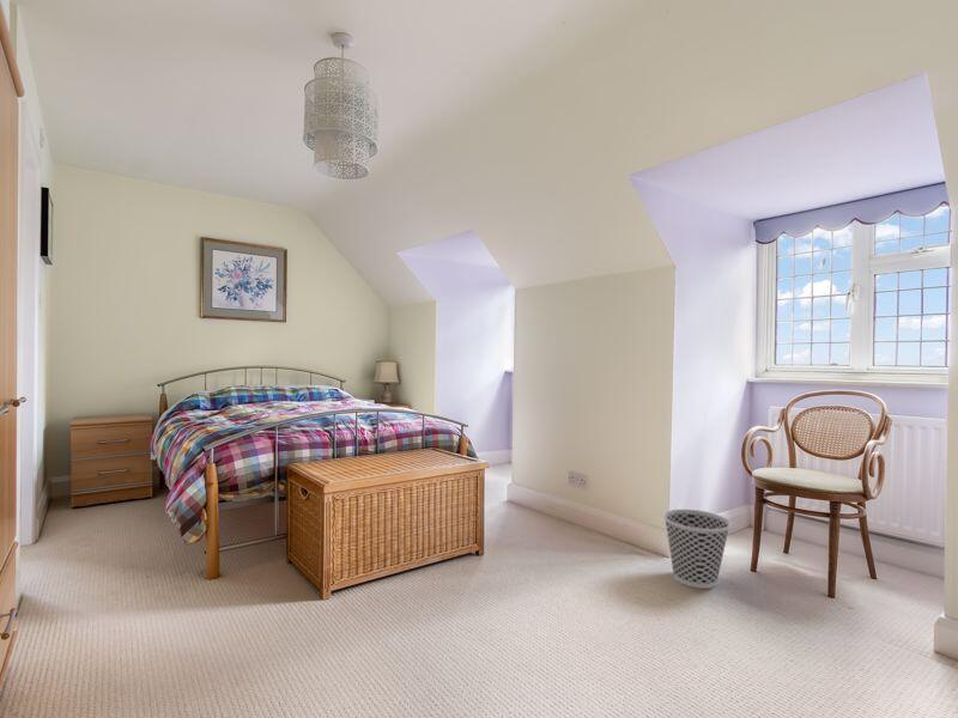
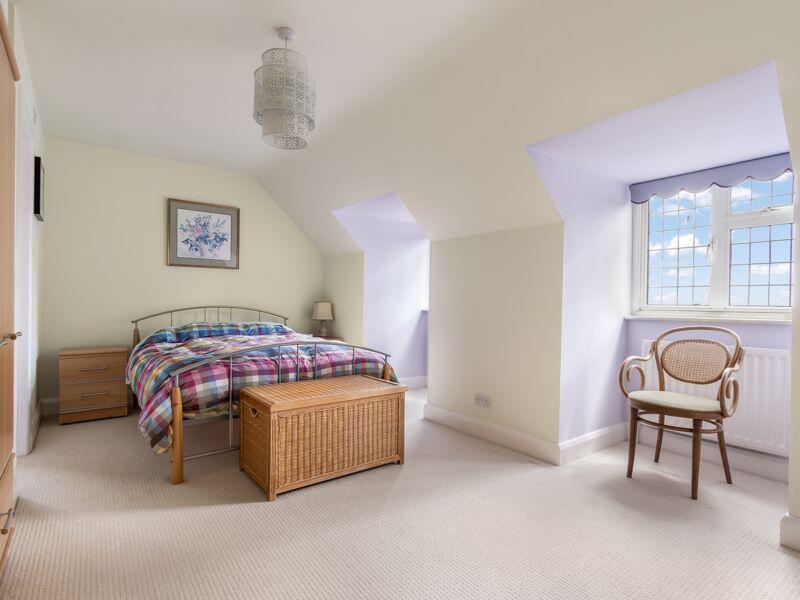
- wastebasket [662,509,732,590]
